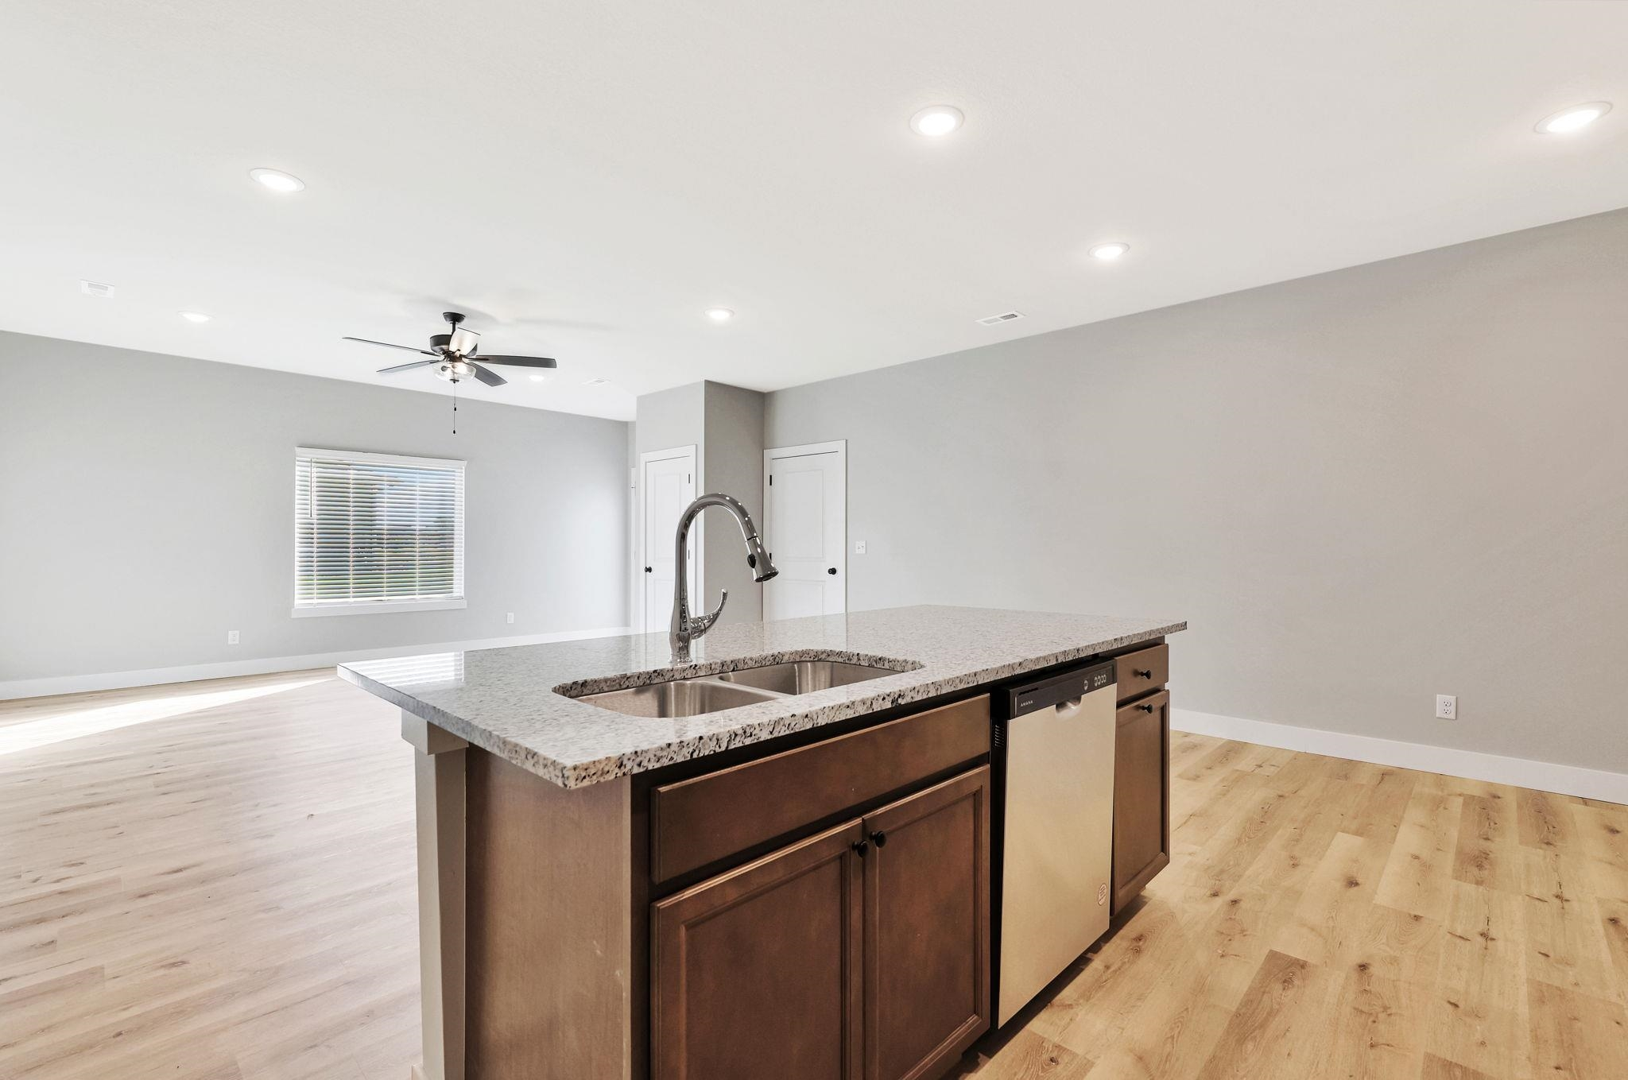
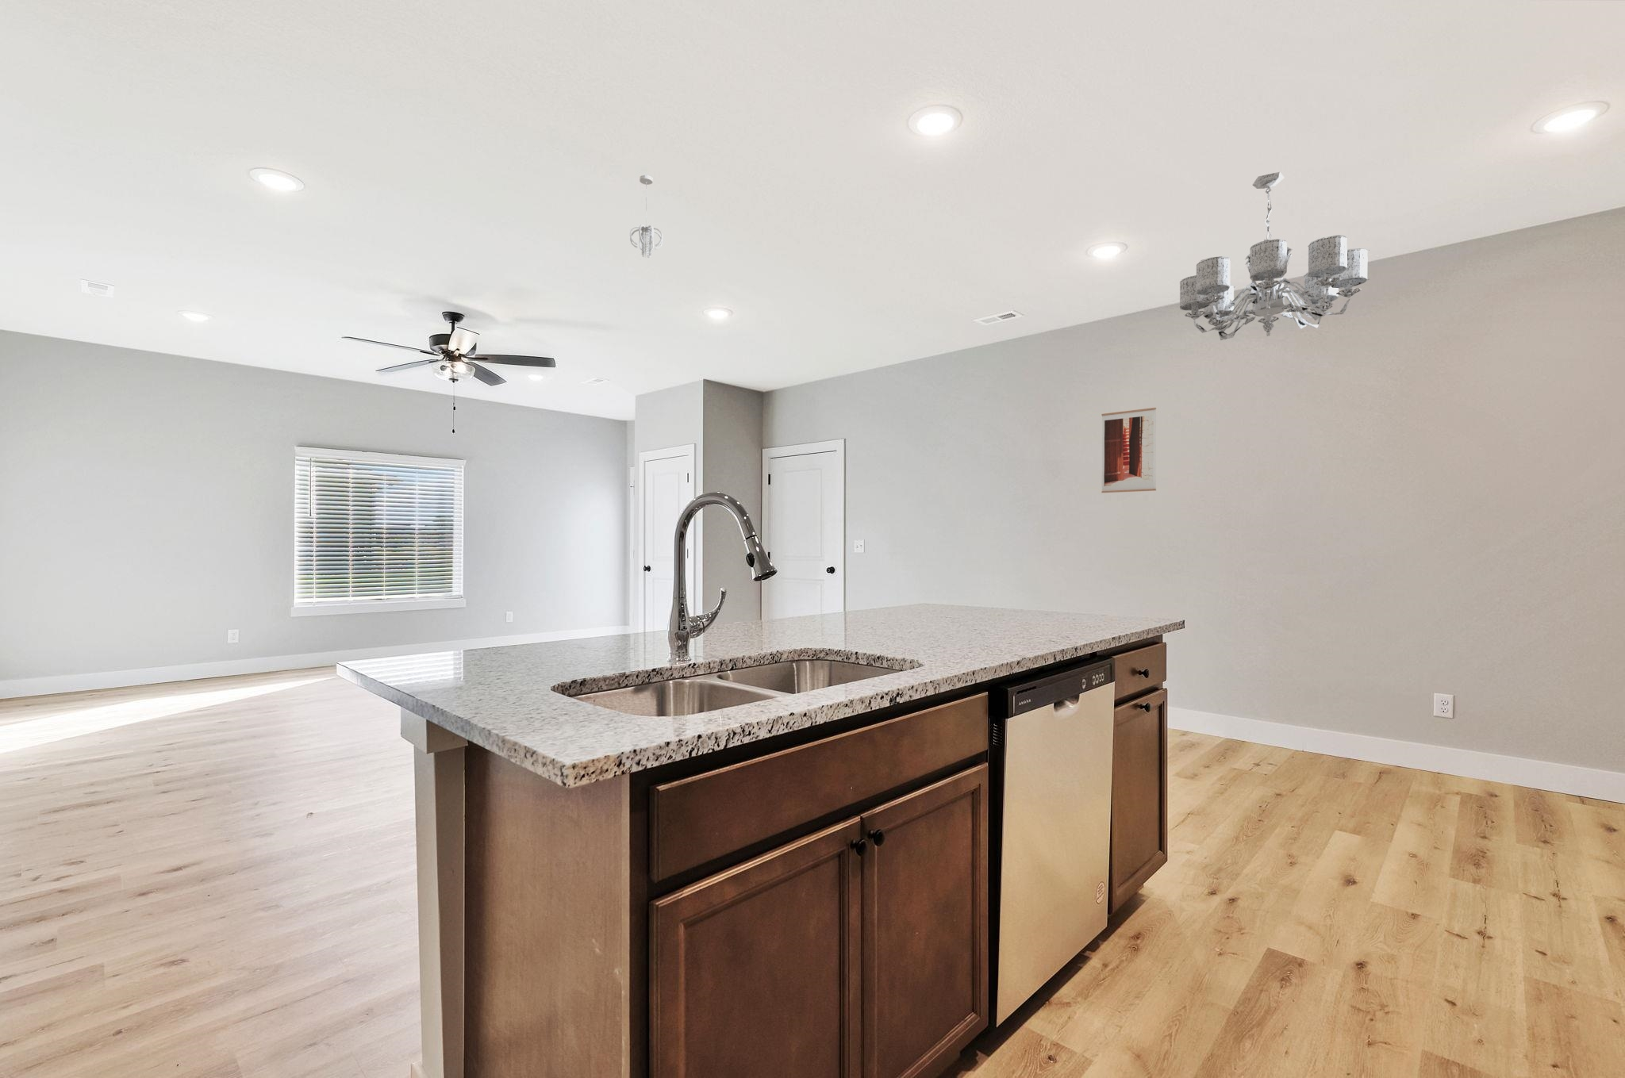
+ wall art [1102,407,1157,493]
+ chandelier [1179,171,1370,342]
+ pendant light [629,174,663,259]
